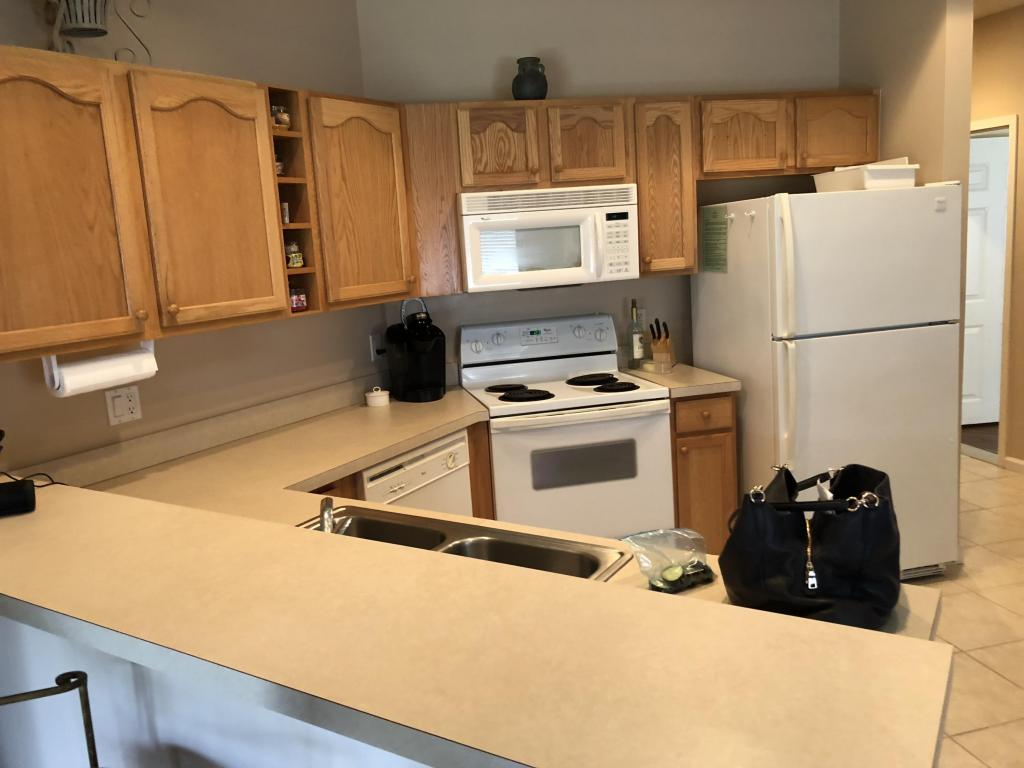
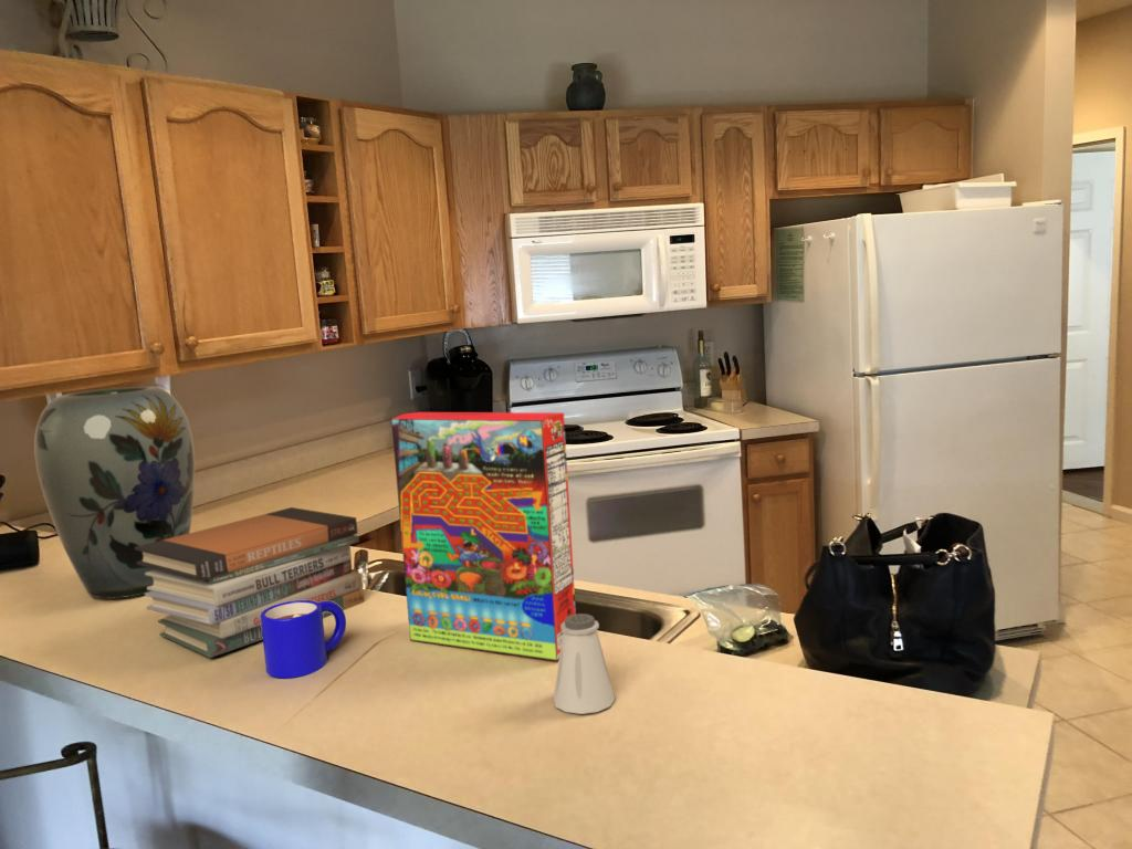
+ vase [33,386,196,600]
+ mug [260,600,347,679]
+ book stack [135,506,365,659]
+ saltshaker [553,612,616,715]
+ cereal box [390,411,577,662]
